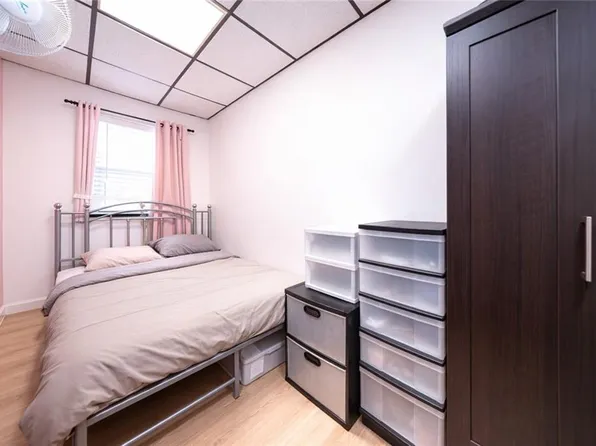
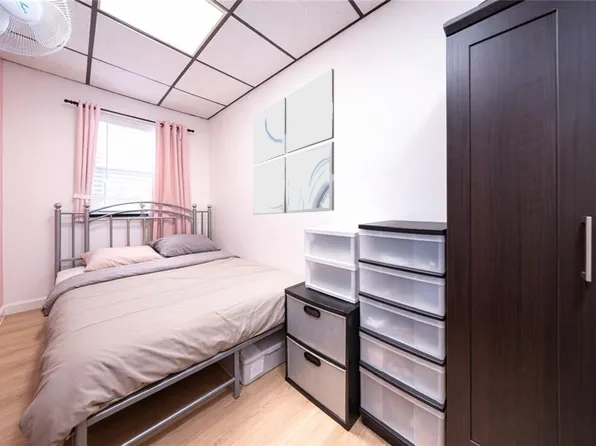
+ wall art [252,67,335,216]
